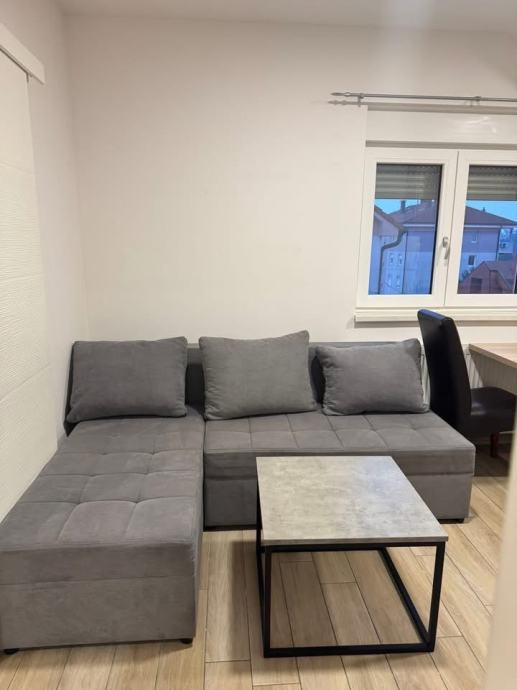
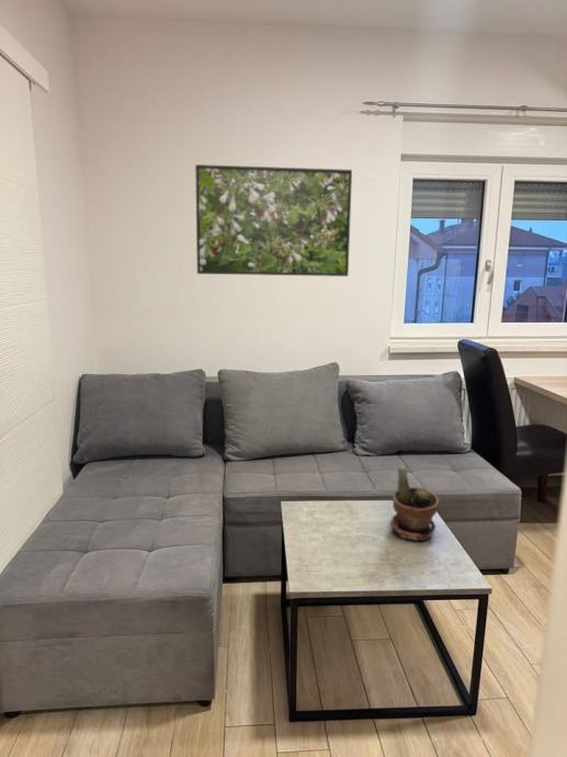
+ potted plant [389,465,440,542]
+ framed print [194,163,353,278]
